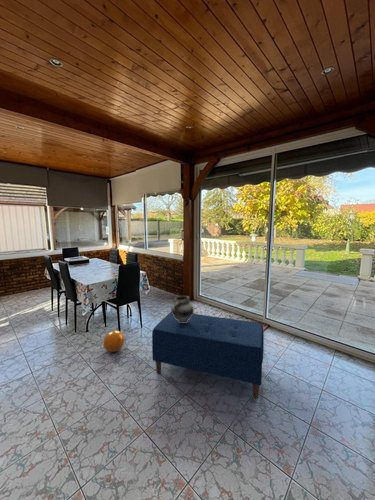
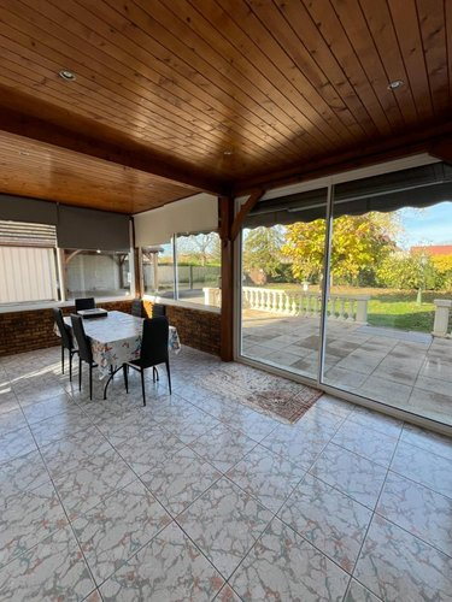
- ball [102,329,127,353]
- ceramic pot [170,295,195,323]
- bench [151,311,265,400]
